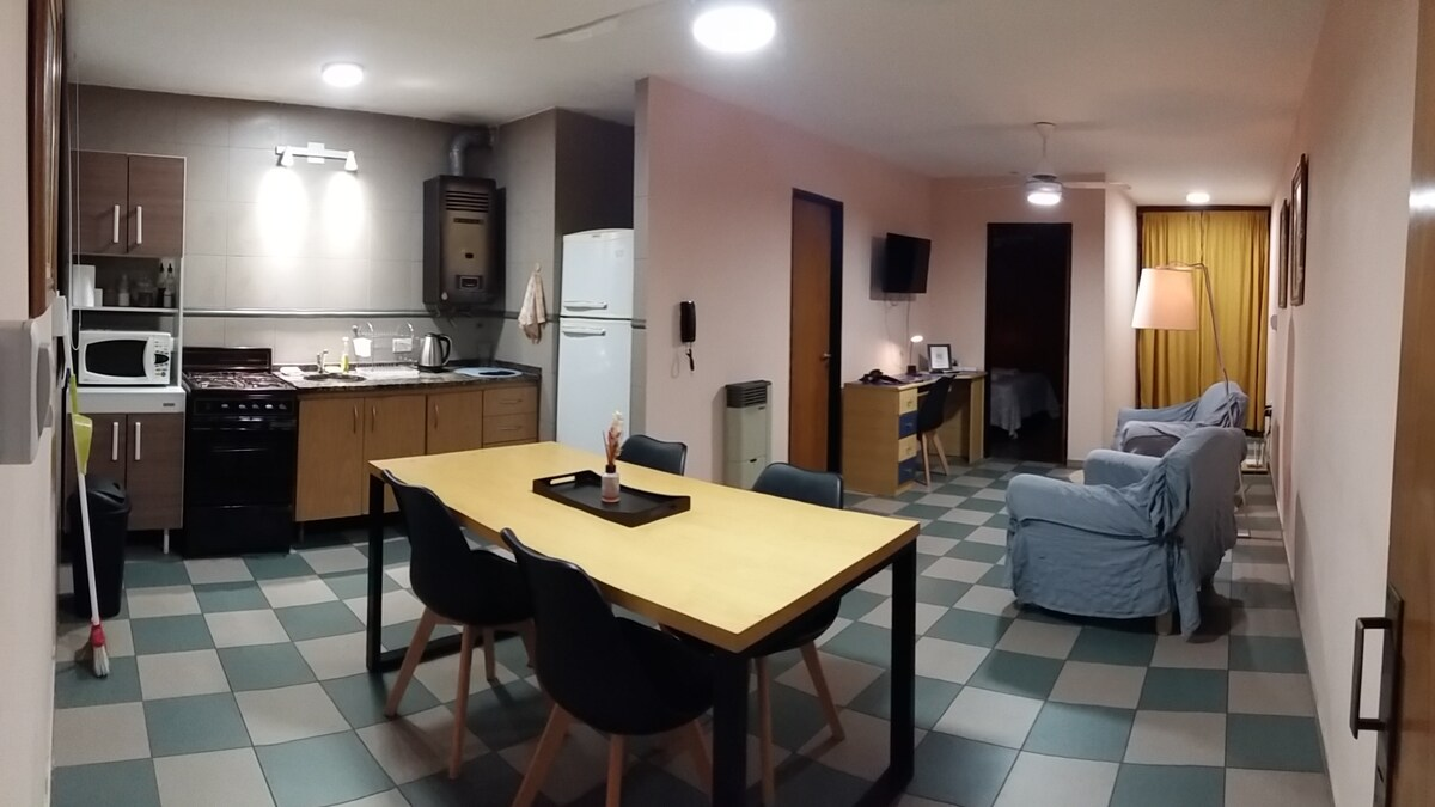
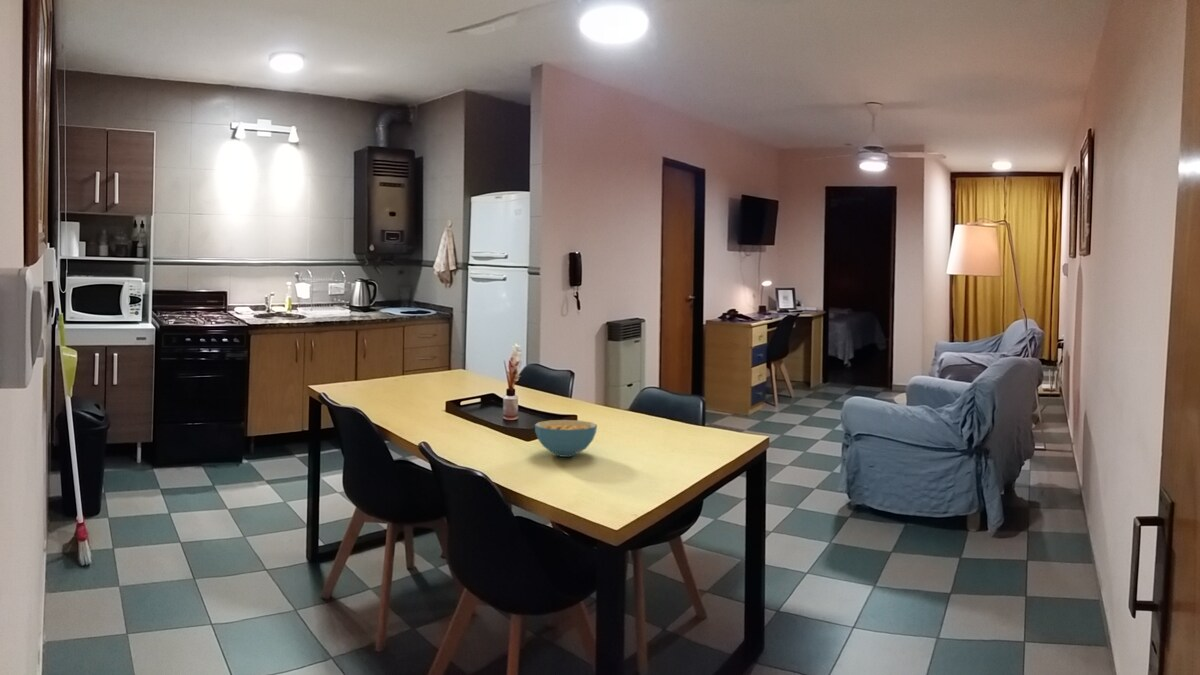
+ cereal bowl [534,419,598,458]
